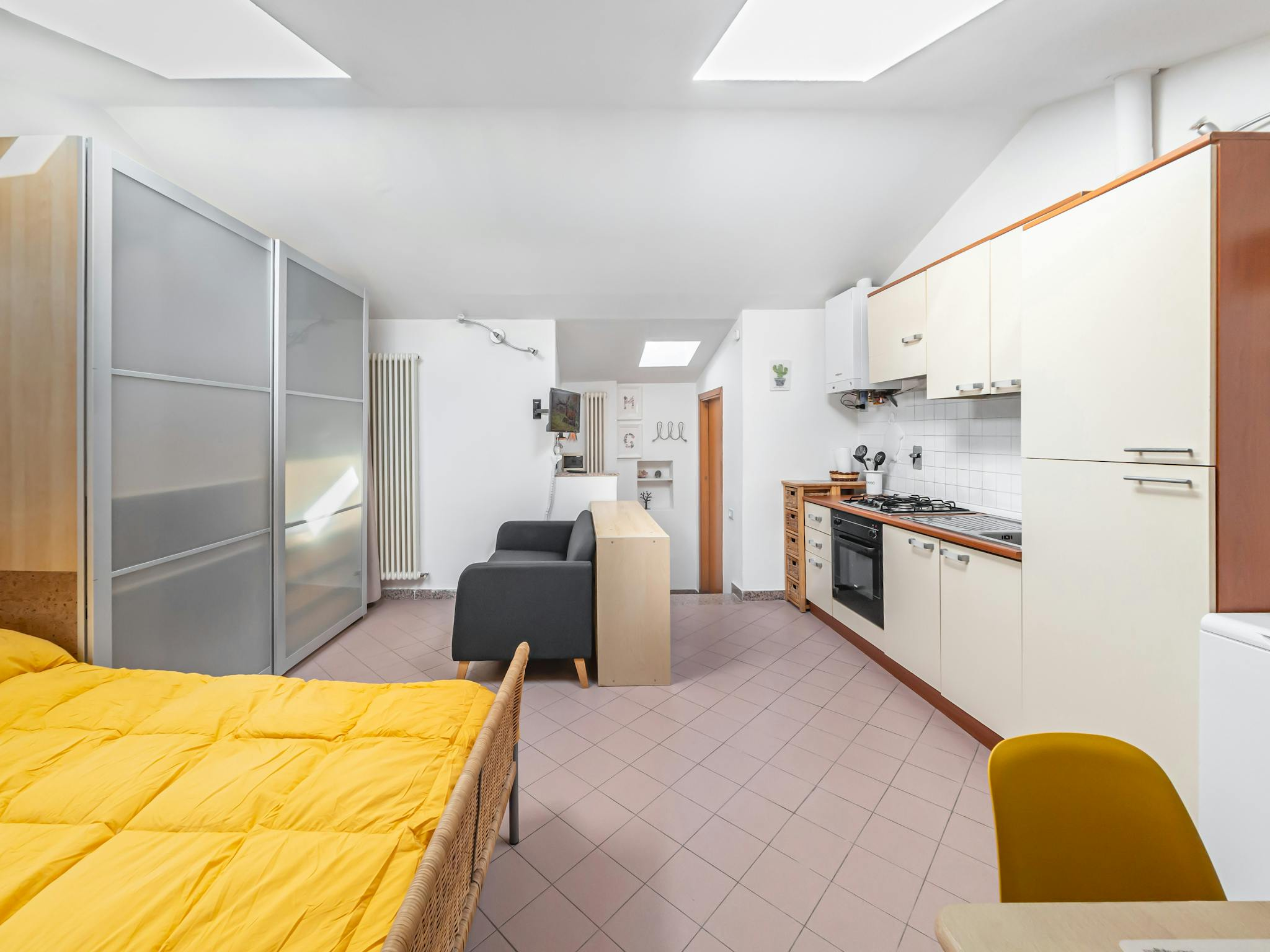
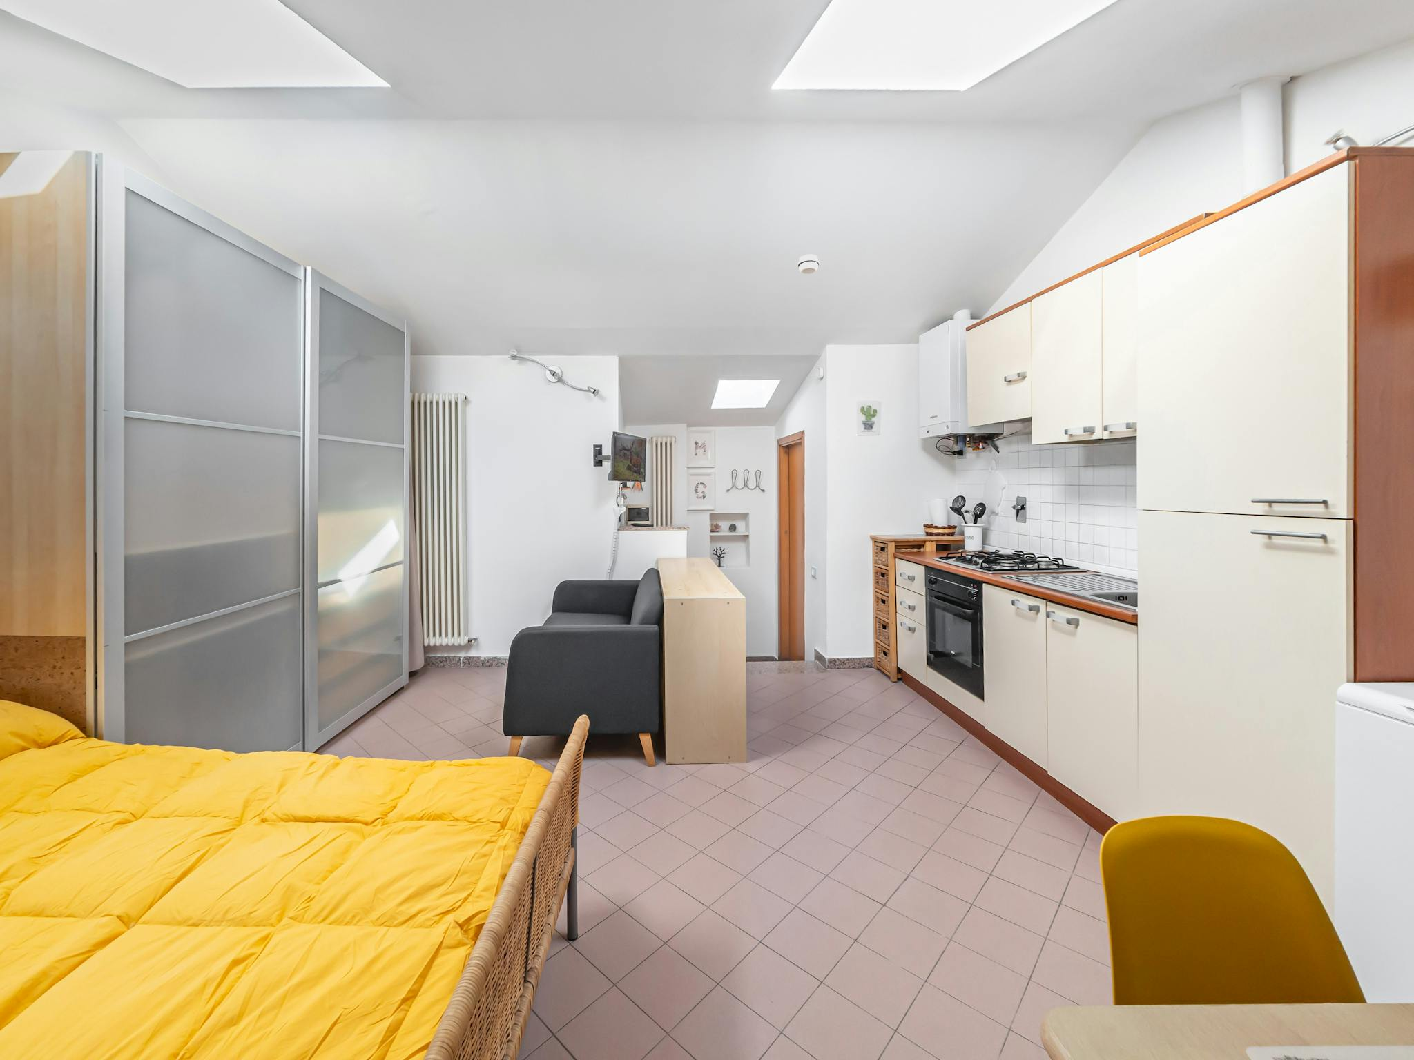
+ smoke detector [797,254,821,275]
